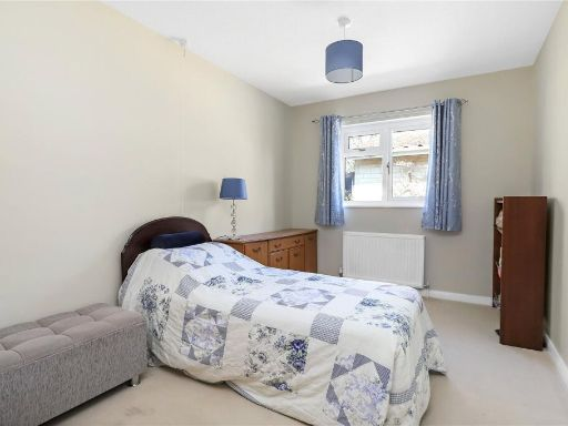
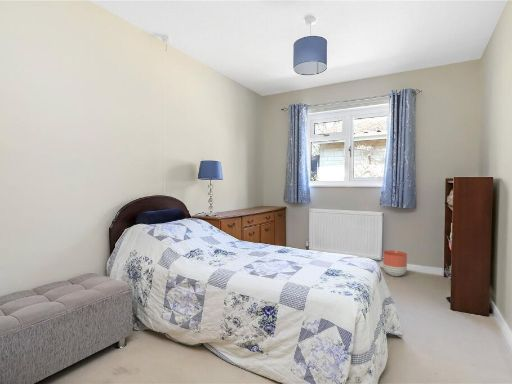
+ planter [382,249,408,277]
